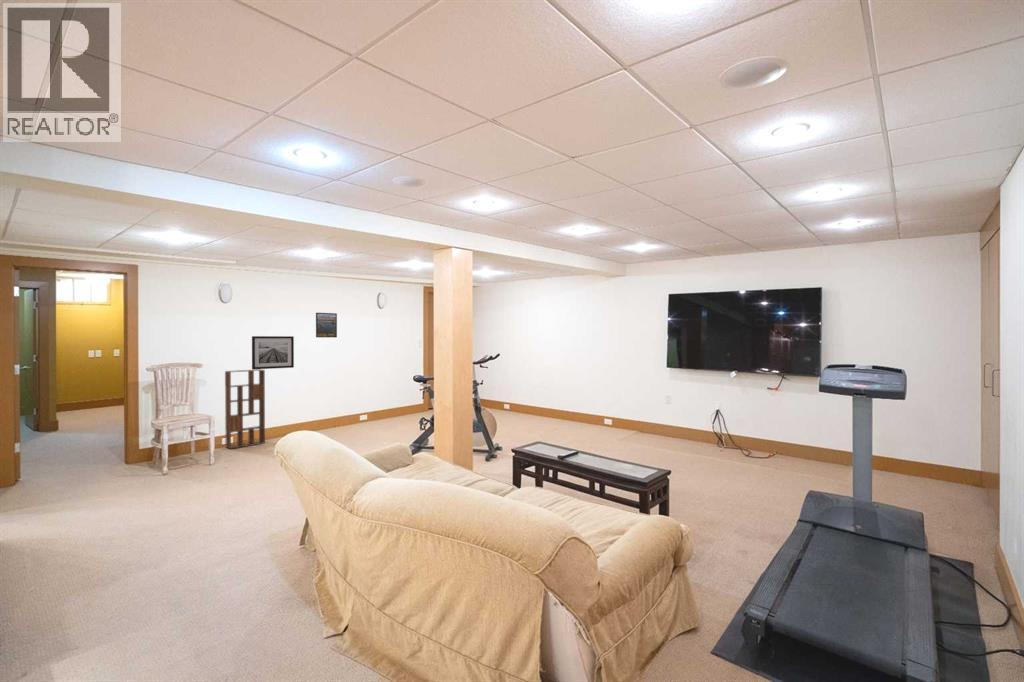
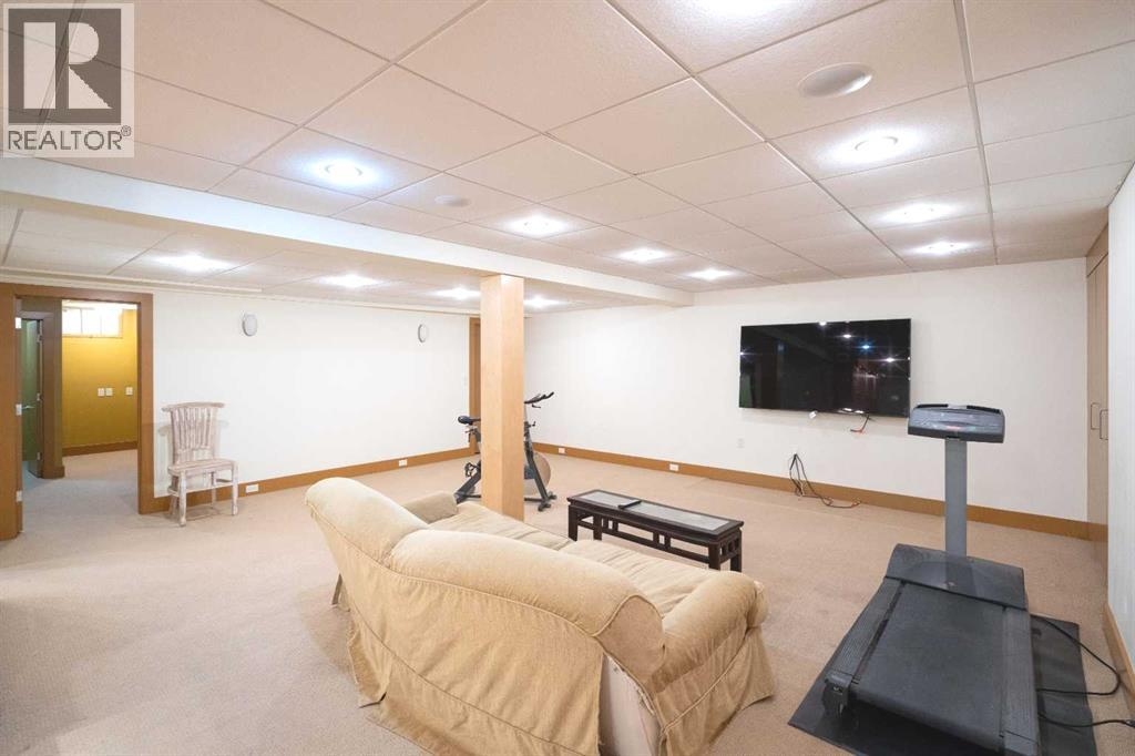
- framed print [315,312,338,338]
- spice rack [224,369,266,450]
- wall art [251,335,295,370]
